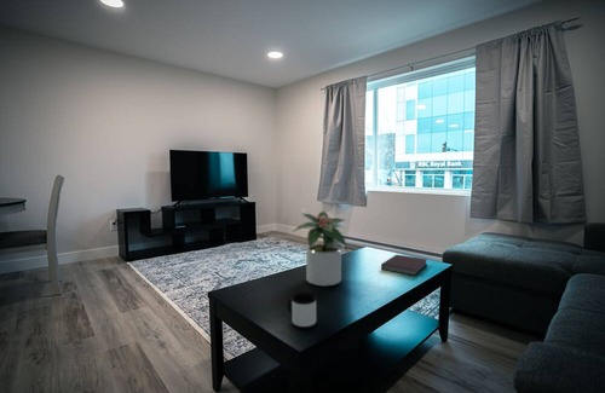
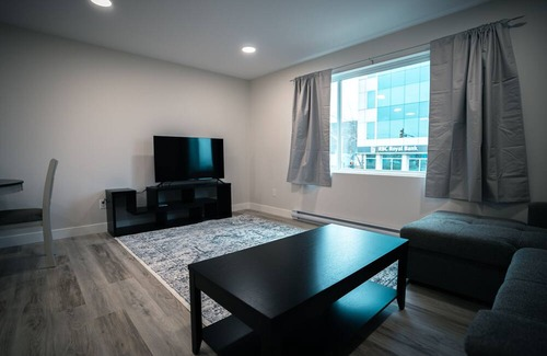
- notebook [380,254,428,277]
- mug [287,291,317,330]
- potted plant [293,210,351,288]
